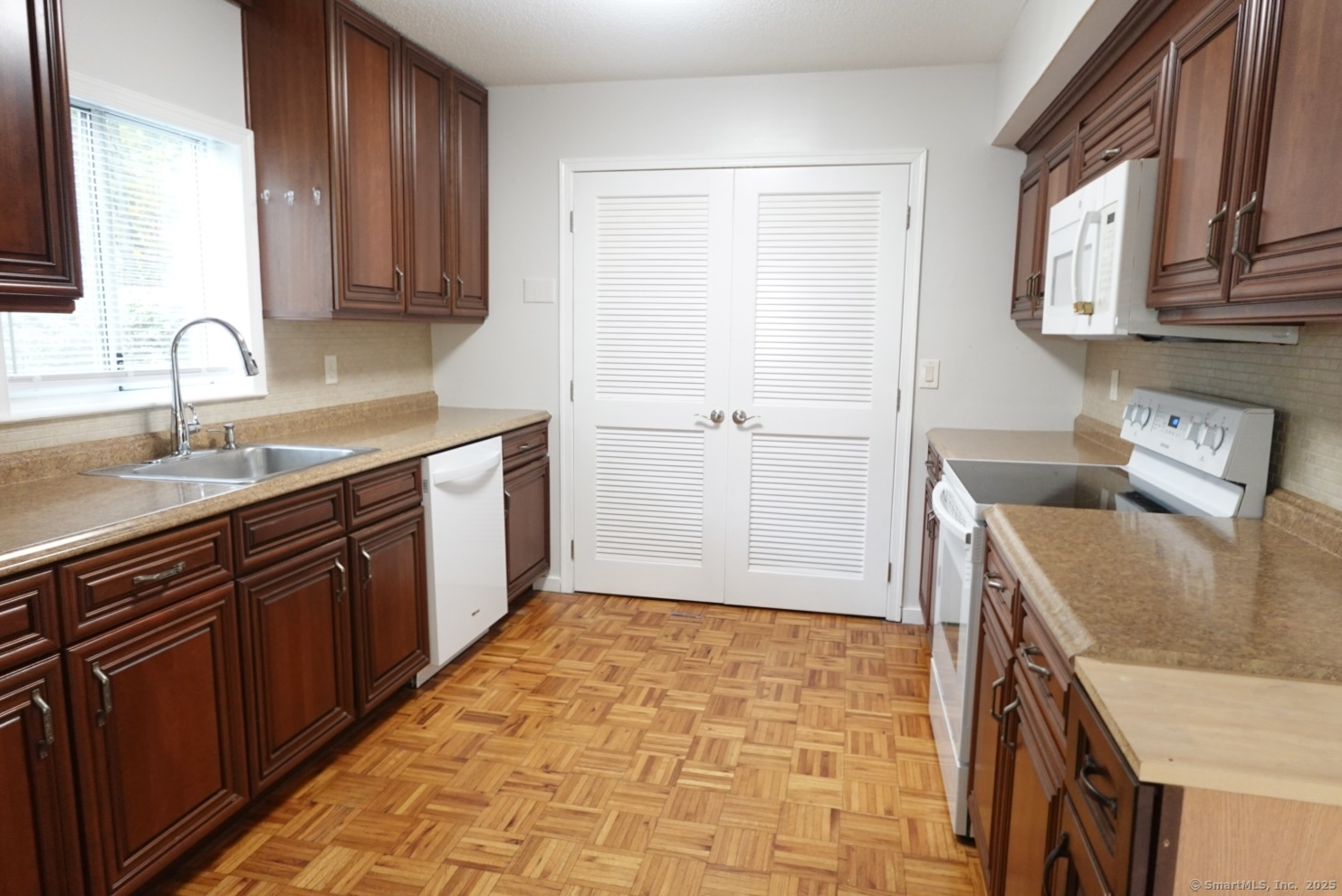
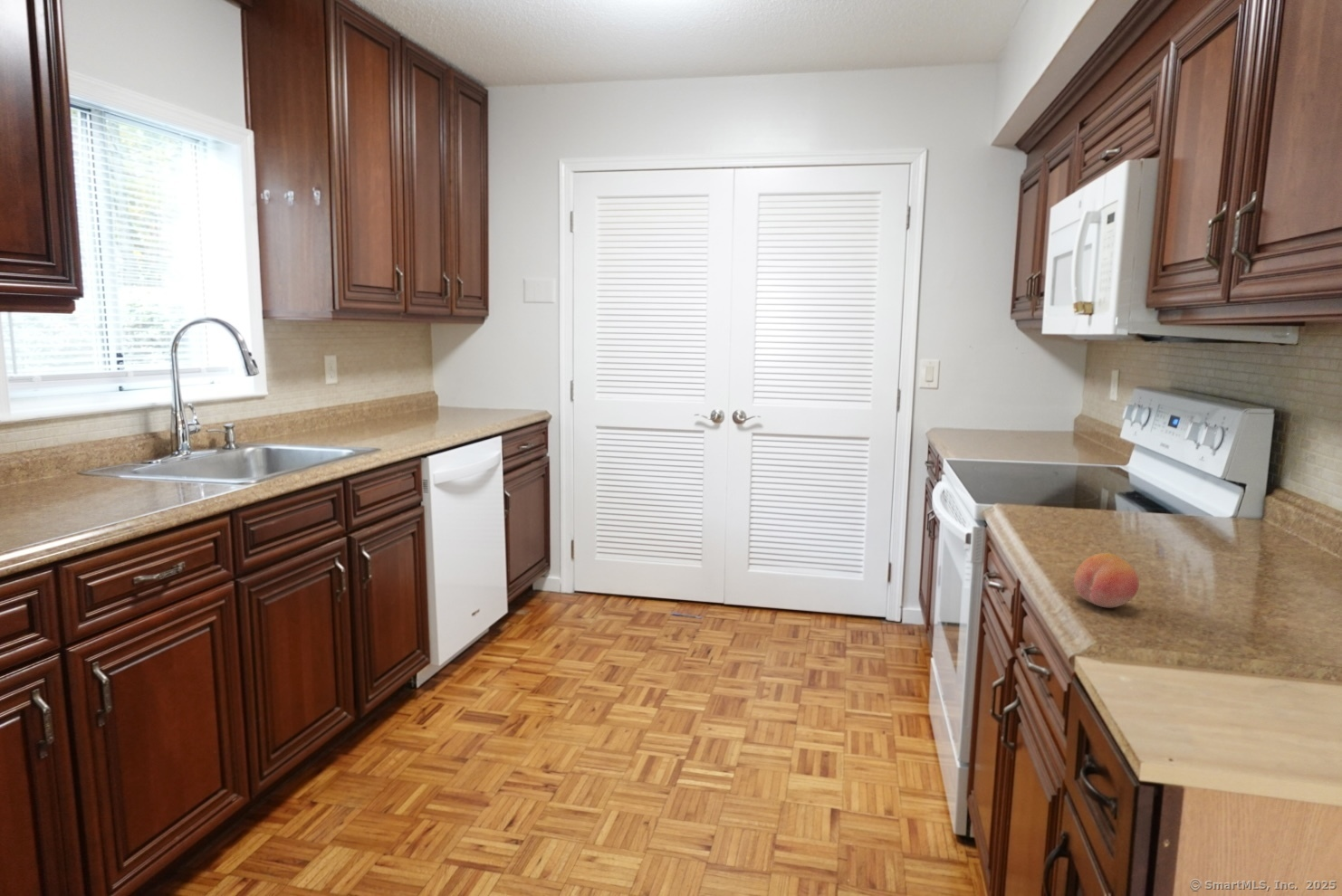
+ fruit [1073,552,1140,608]
